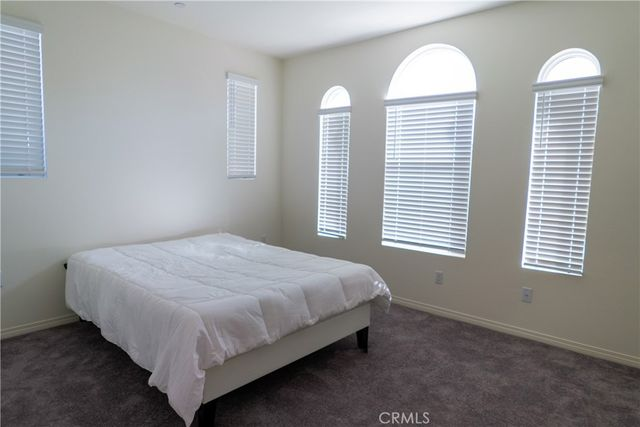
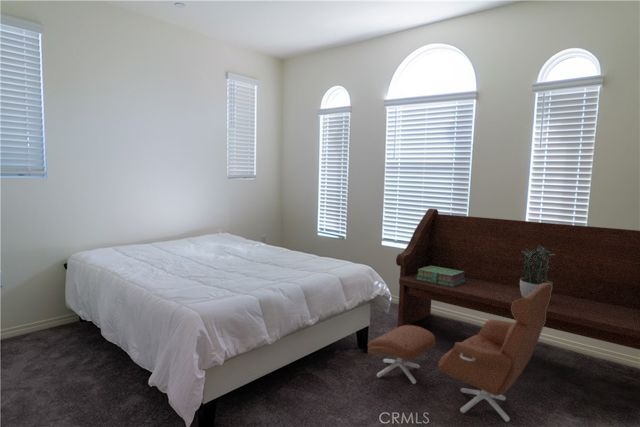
+ armchair [367,283,552,423]
+ bench [395,208,640,351]
+ potted plant [519,245,555,298]
+ stack of books [416,266,466,287]
